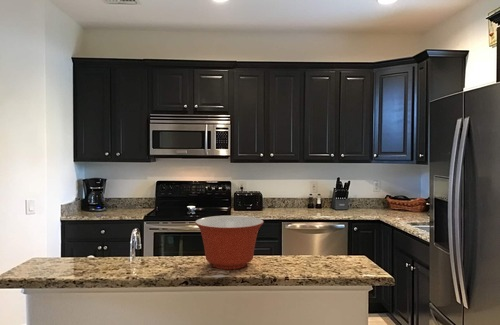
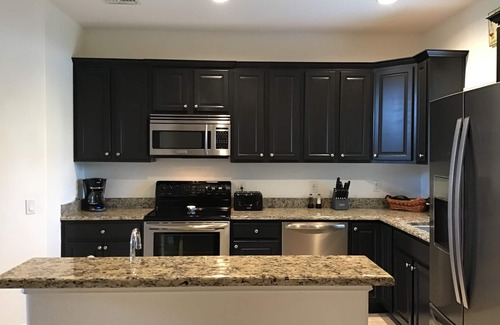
- mixing bowl [194,215,265,270]
